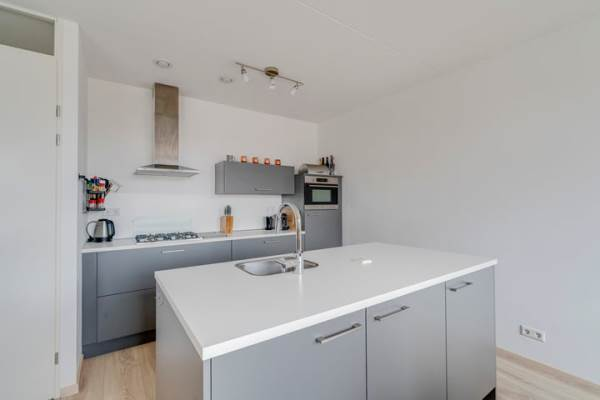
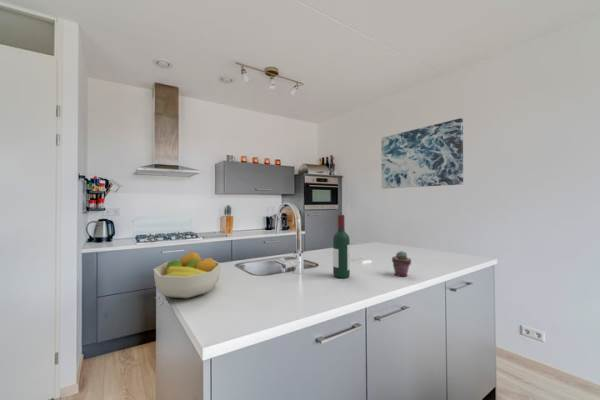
+ potted succulent [391,250,412,277]
+ wall art [380,117,464,190]
+ wine bottle [332,214,351,279]
+ fruit bowl [152,250,222,299]
